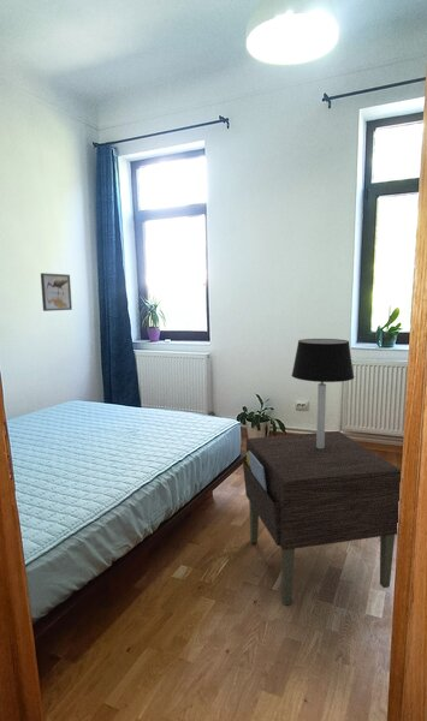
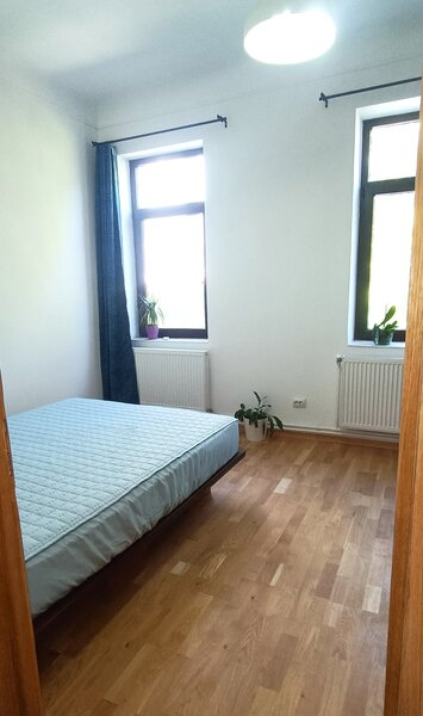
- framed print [40,272,73,312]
- nightstand [242,430,402,606]
- table lamp [290,338,355,448]
